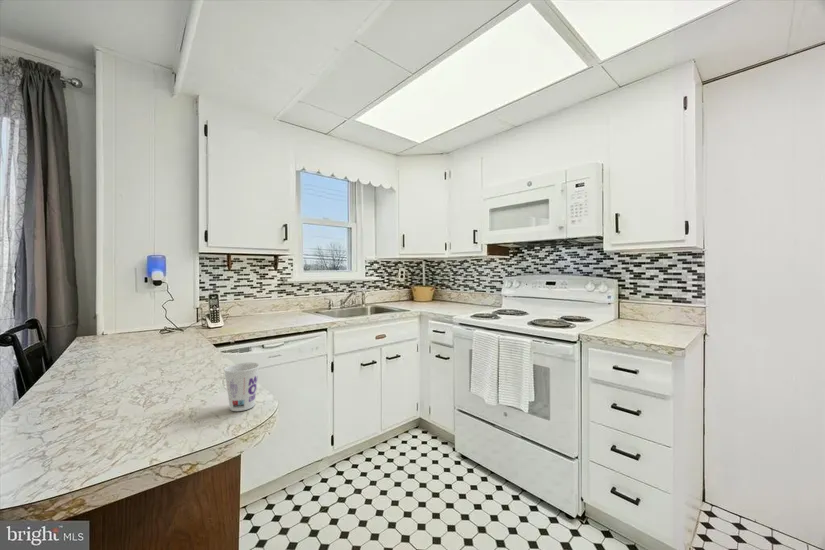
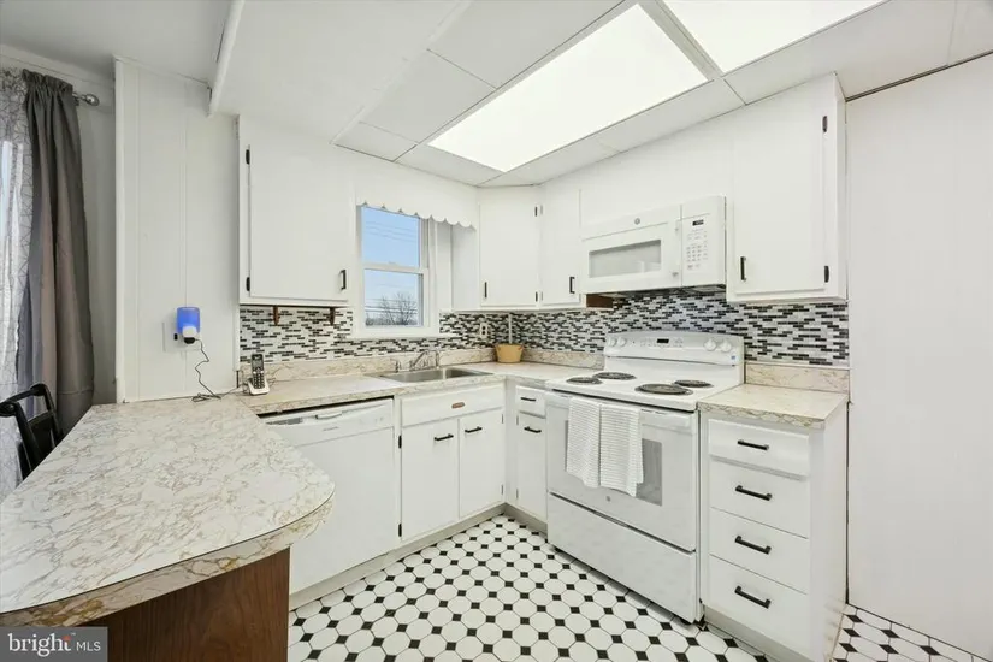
- cup [223,362,261,412]
